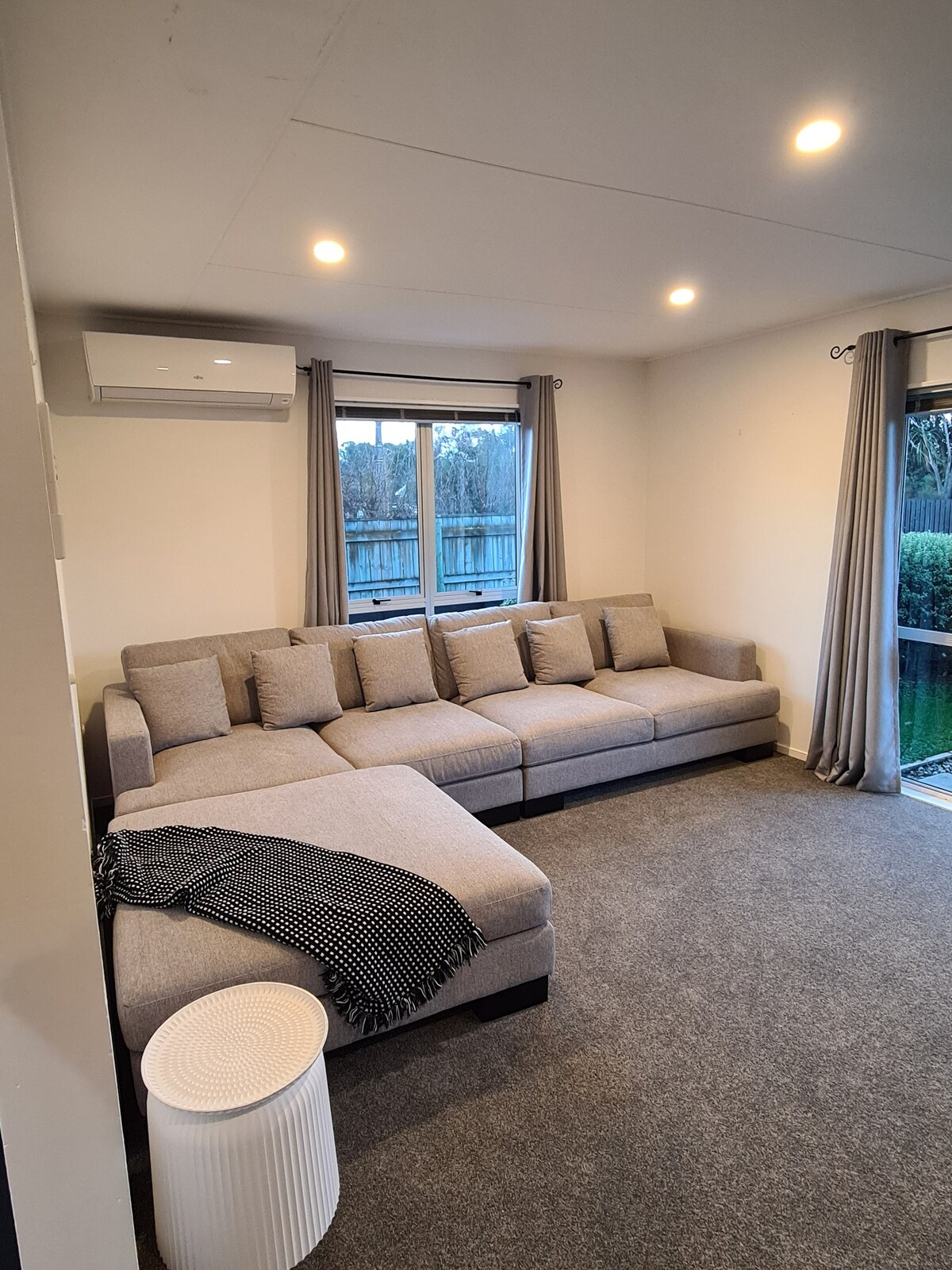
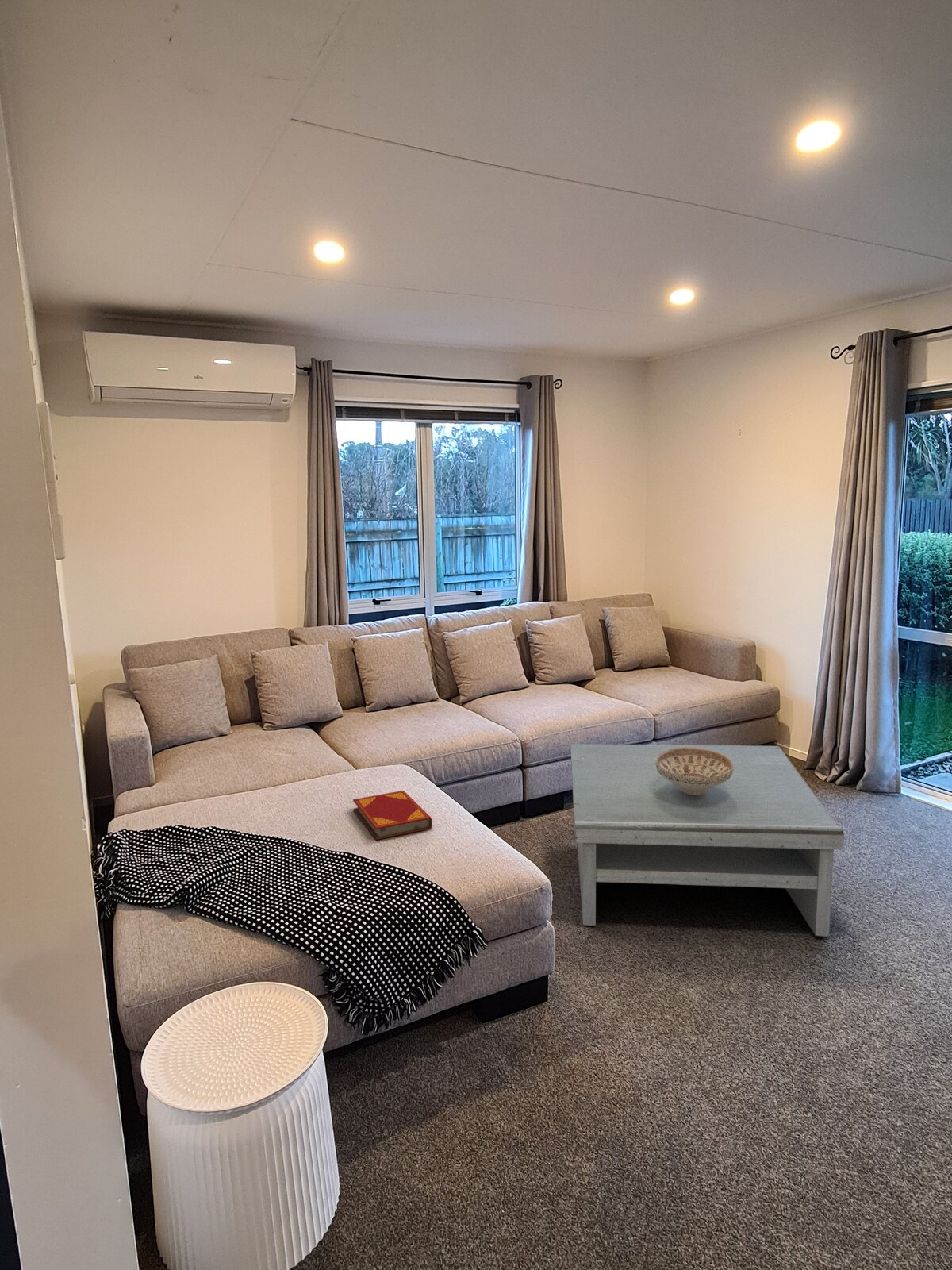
+ coffee table [570,743,845,937]
+ decorative bowl [656,748,733,795]
+ hardback book [352,790,433,841]
